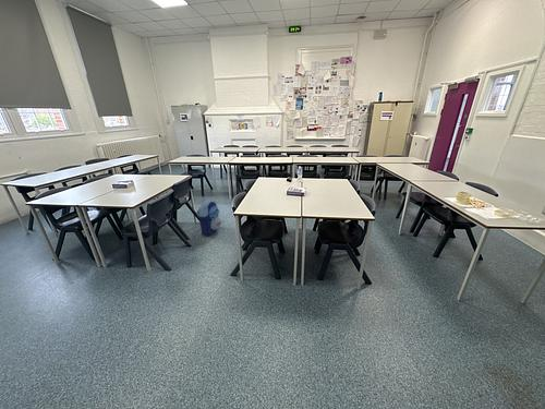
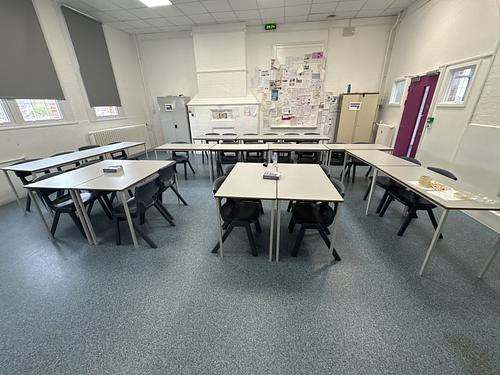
- backpack [196,199,222,237]
